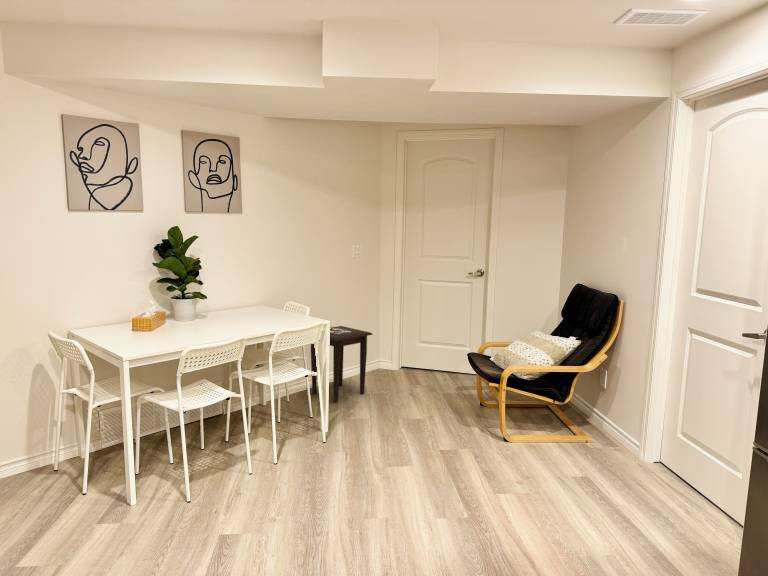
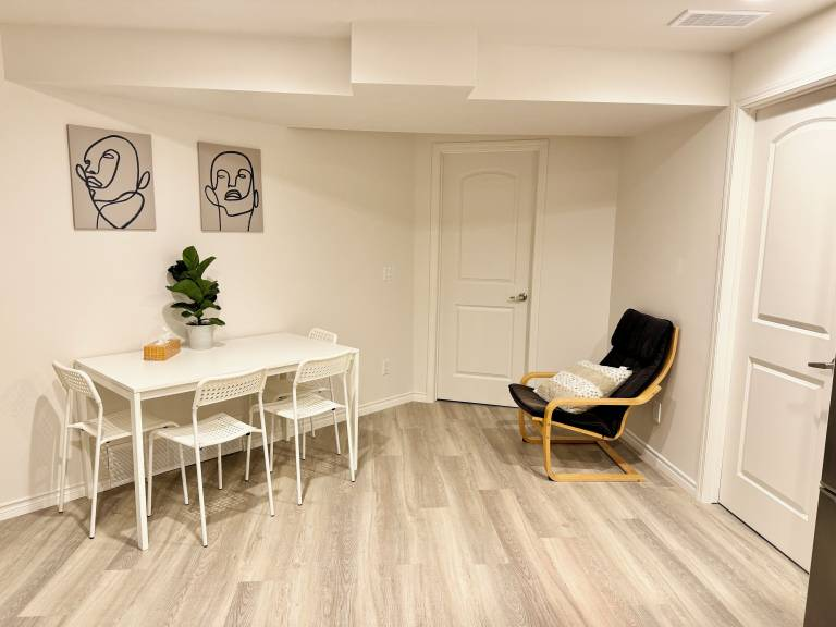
- side table [310,325,374,403]
